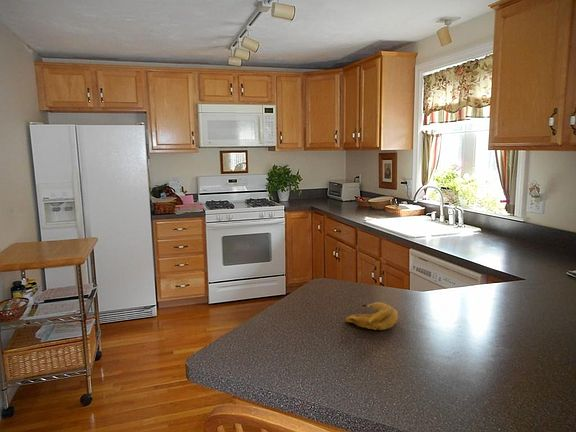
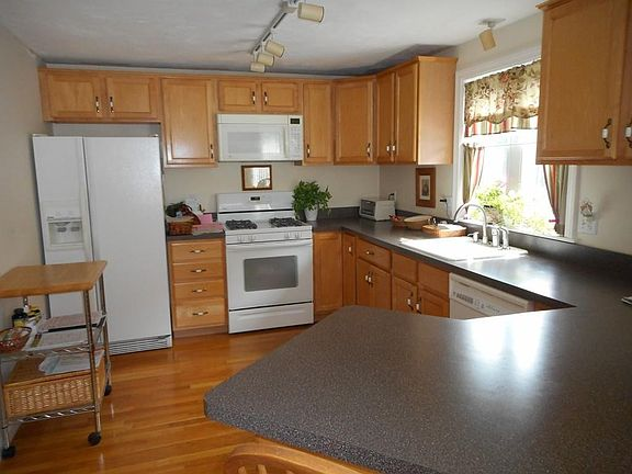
- banana [344,301,399,331]
